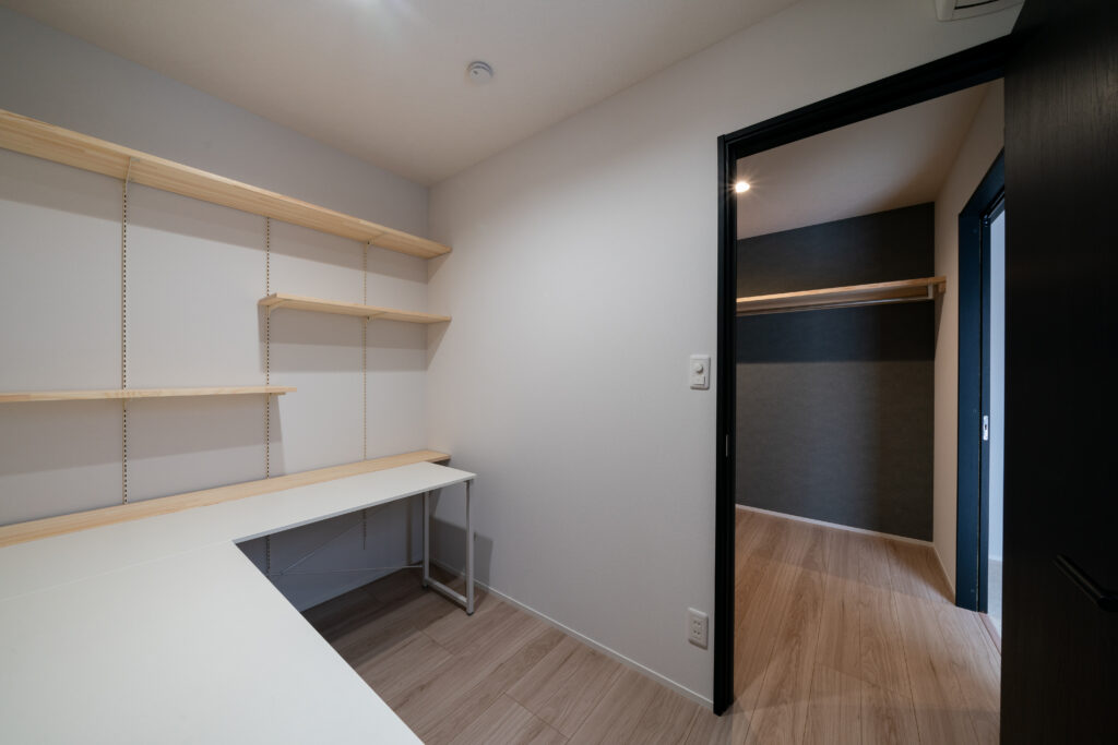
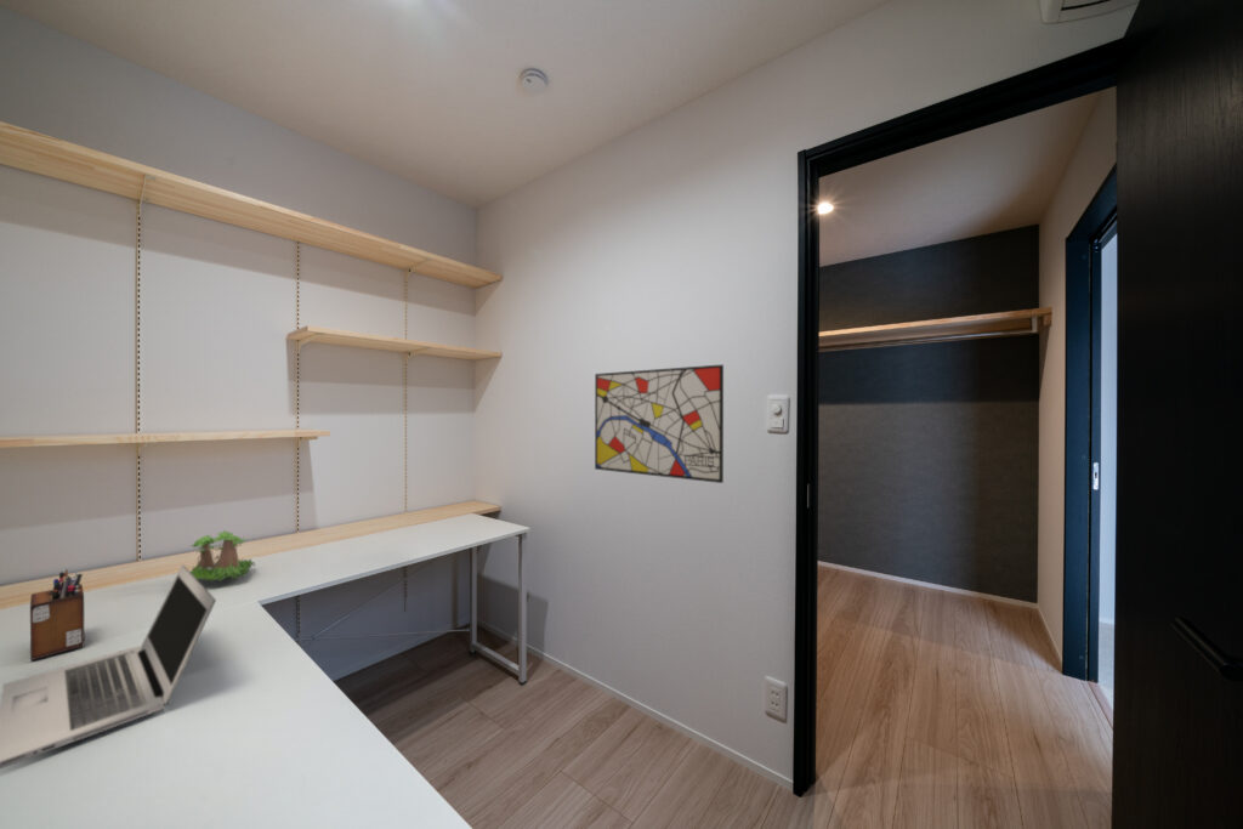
+ plant [189,529,256,583]
+ desk organizer [29,568,85,662]
+ laptop [0,564,217,770]
+ wall art [594,363,725,484]
